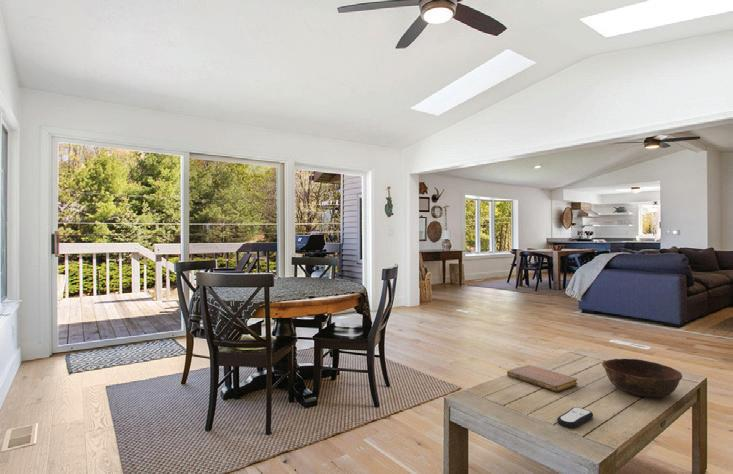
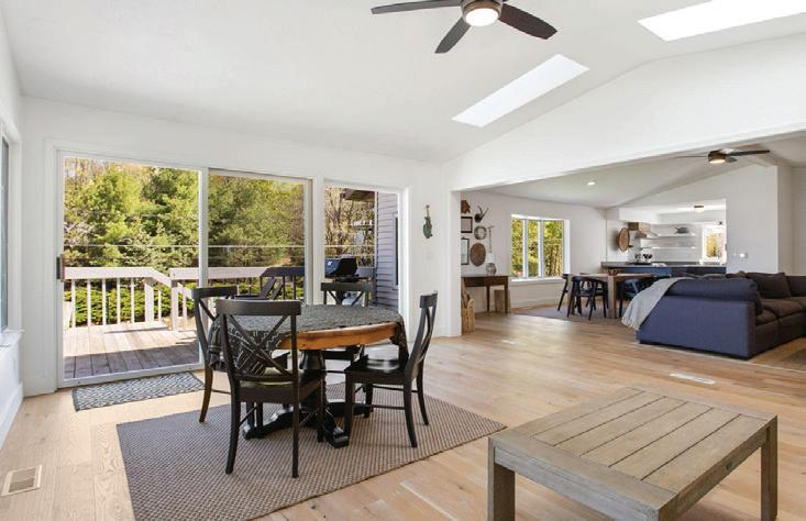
- bowl [601,358,683,398]
- notebook [506,364,578,393]
- remote control [556,406,594,429]
